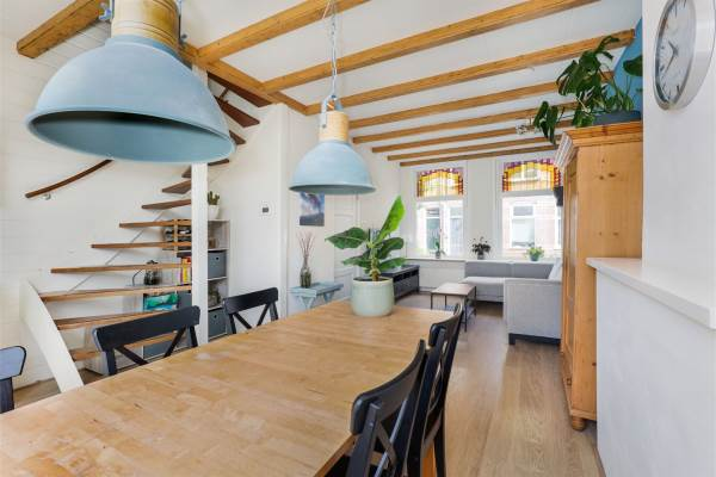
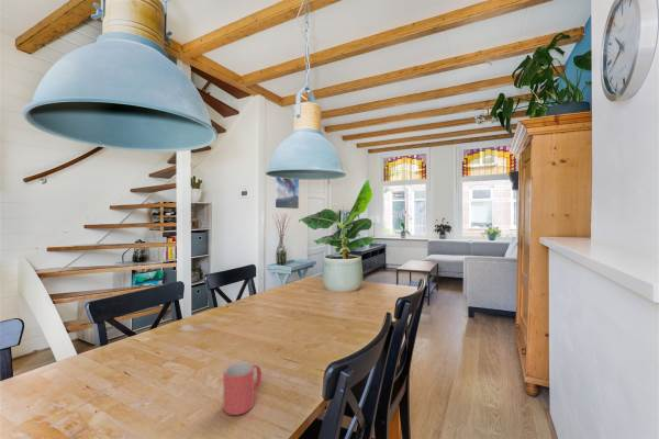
+ mug [222,361,263,416]
